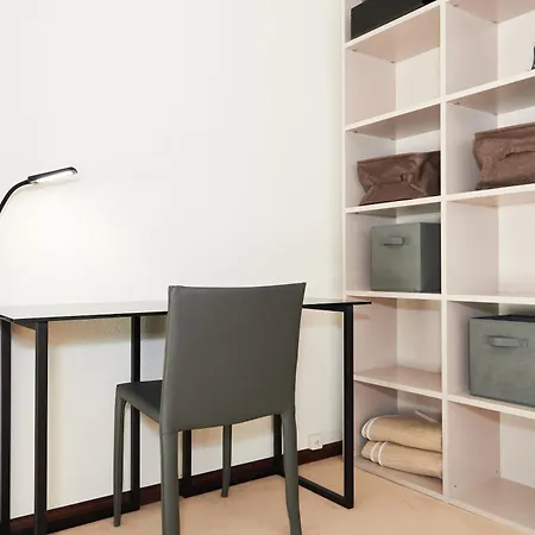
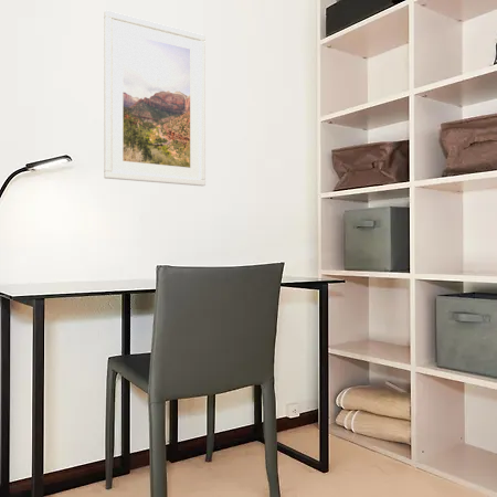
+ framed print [103,10,207,187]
